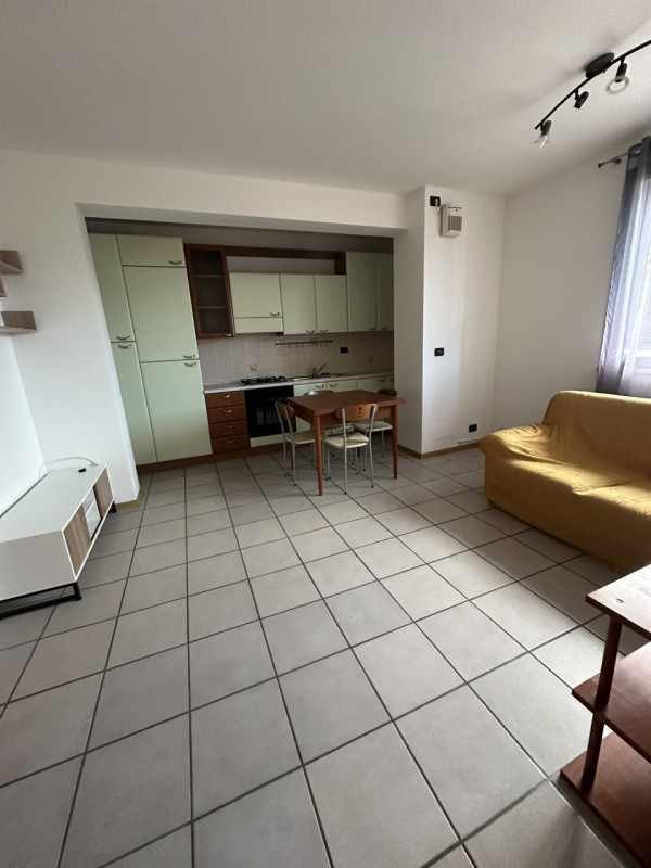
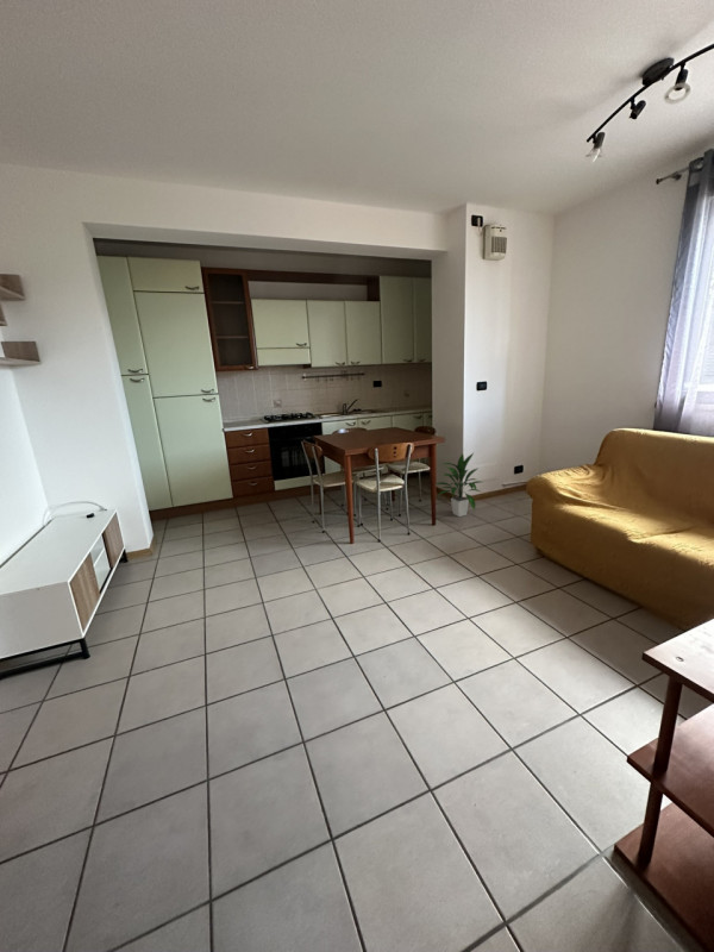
+ indoor plant [434,452,483,518]
